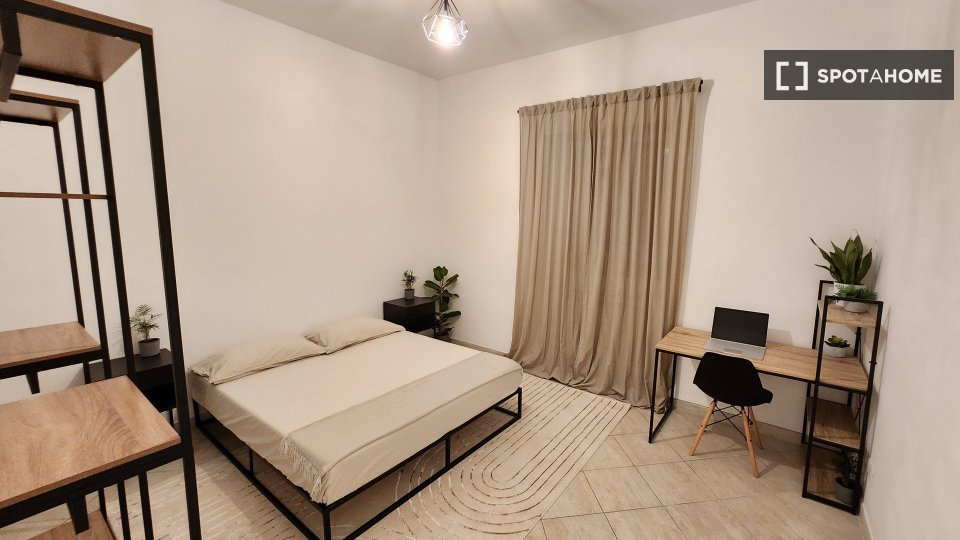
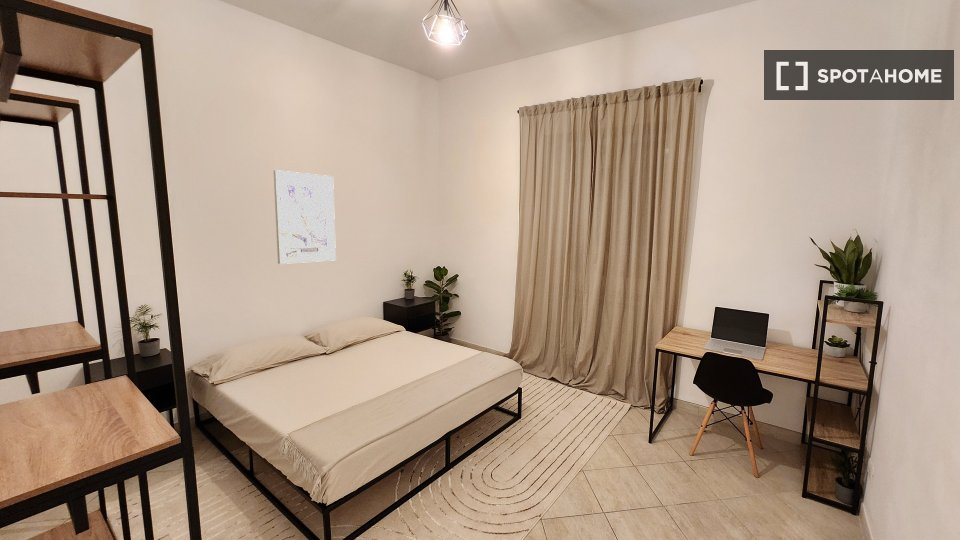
+ wall art [273,169,337,265]
